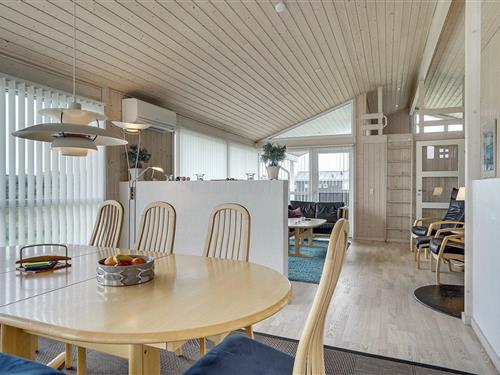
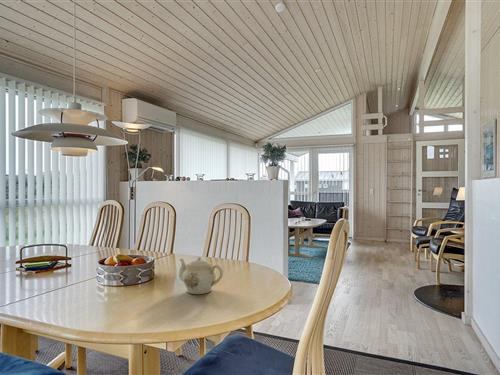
+ teapot [178,256,224,295]
